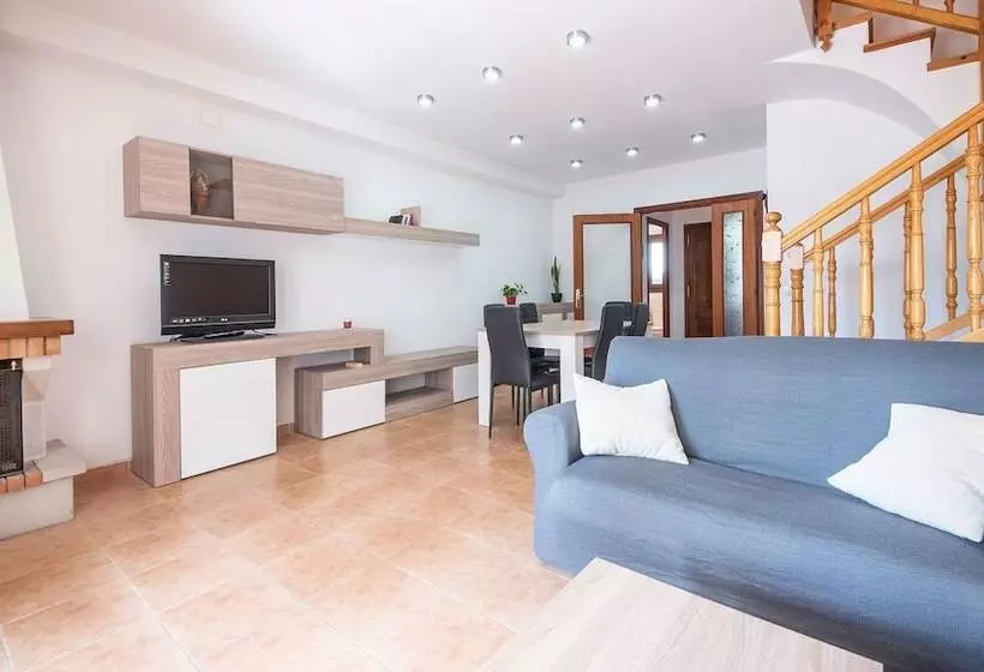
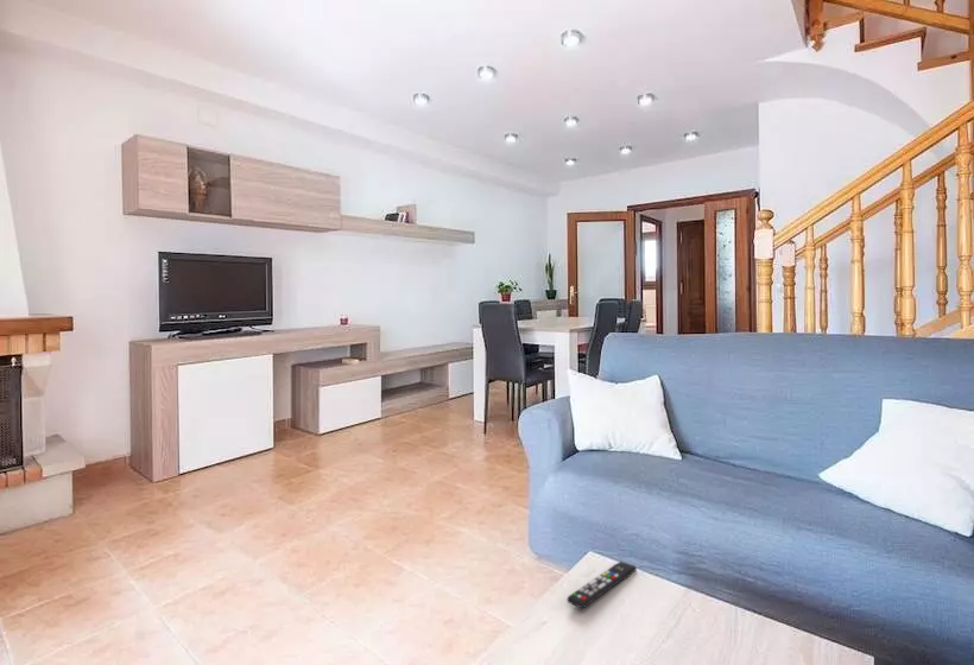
+ remote control [565,560,638,610]
